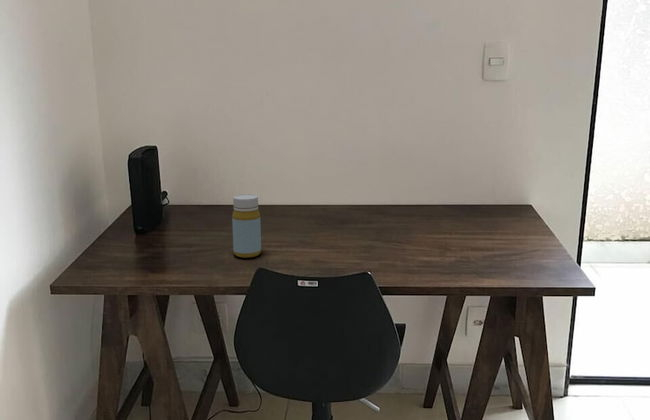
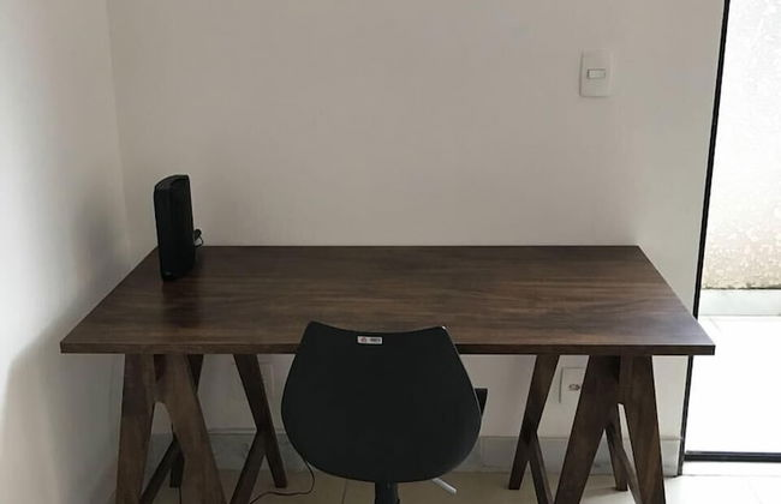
- bottle [231,193,262,259]
